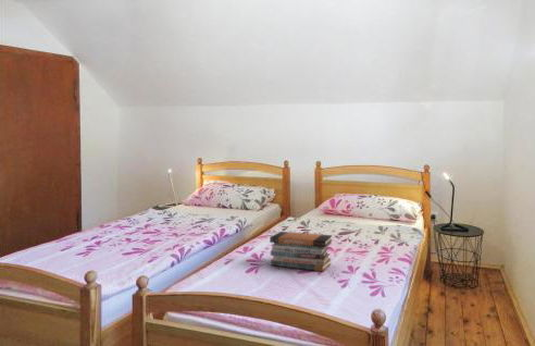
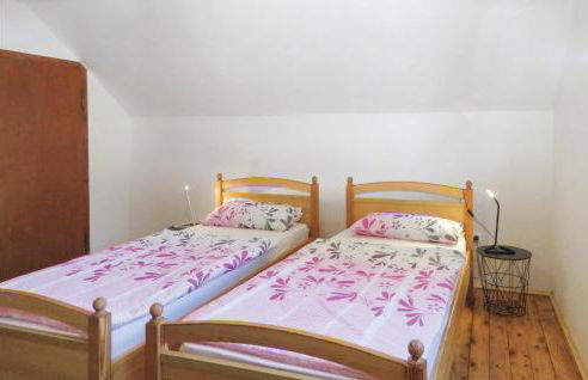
- book stack [269,231,334,272]
